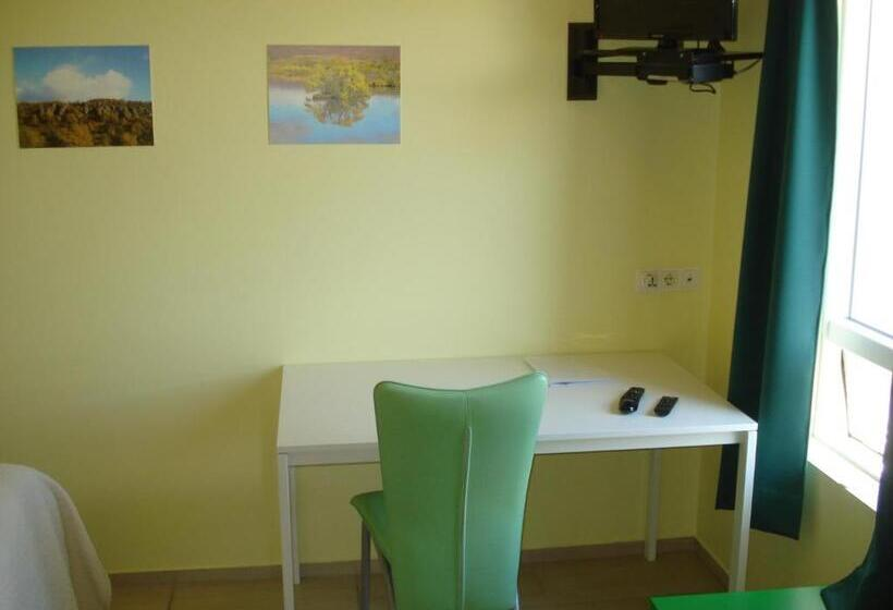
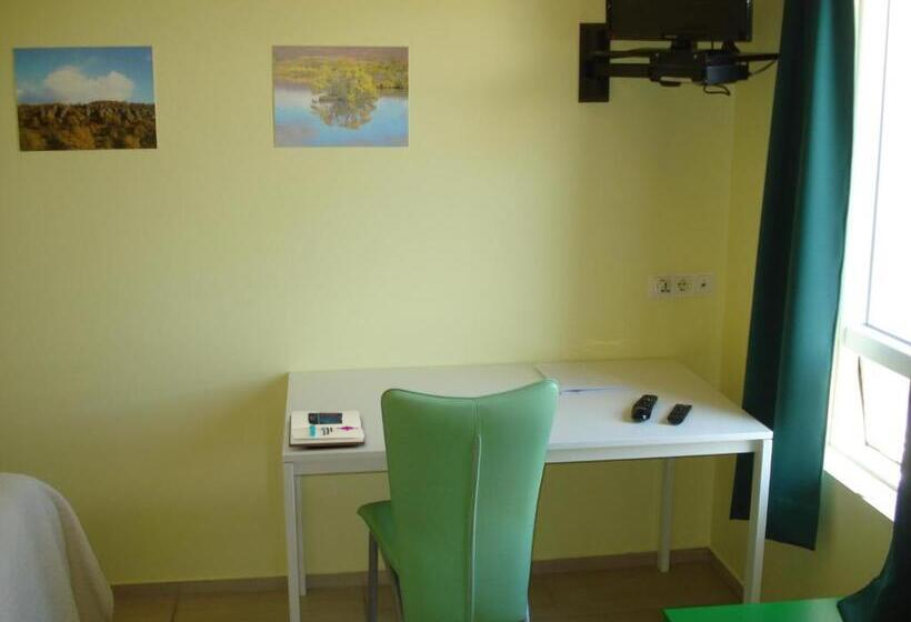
+ book [288,409,366,449]
